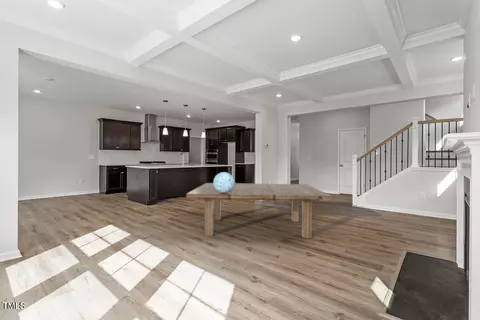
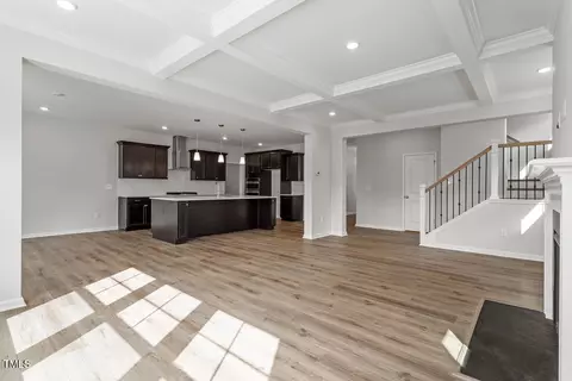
- decorative globe [212,171,235,193]
- dining table [185,182,333,239]
